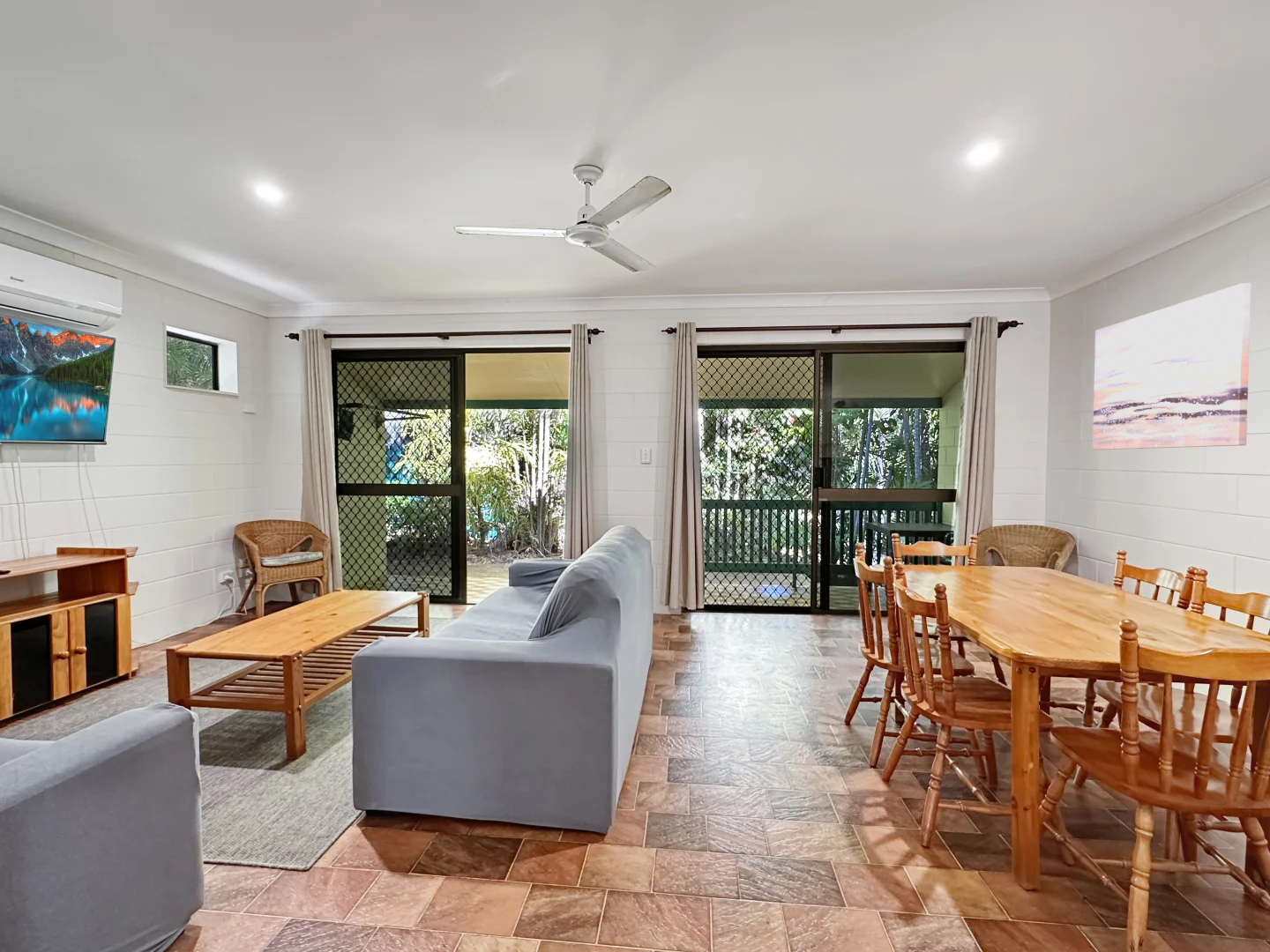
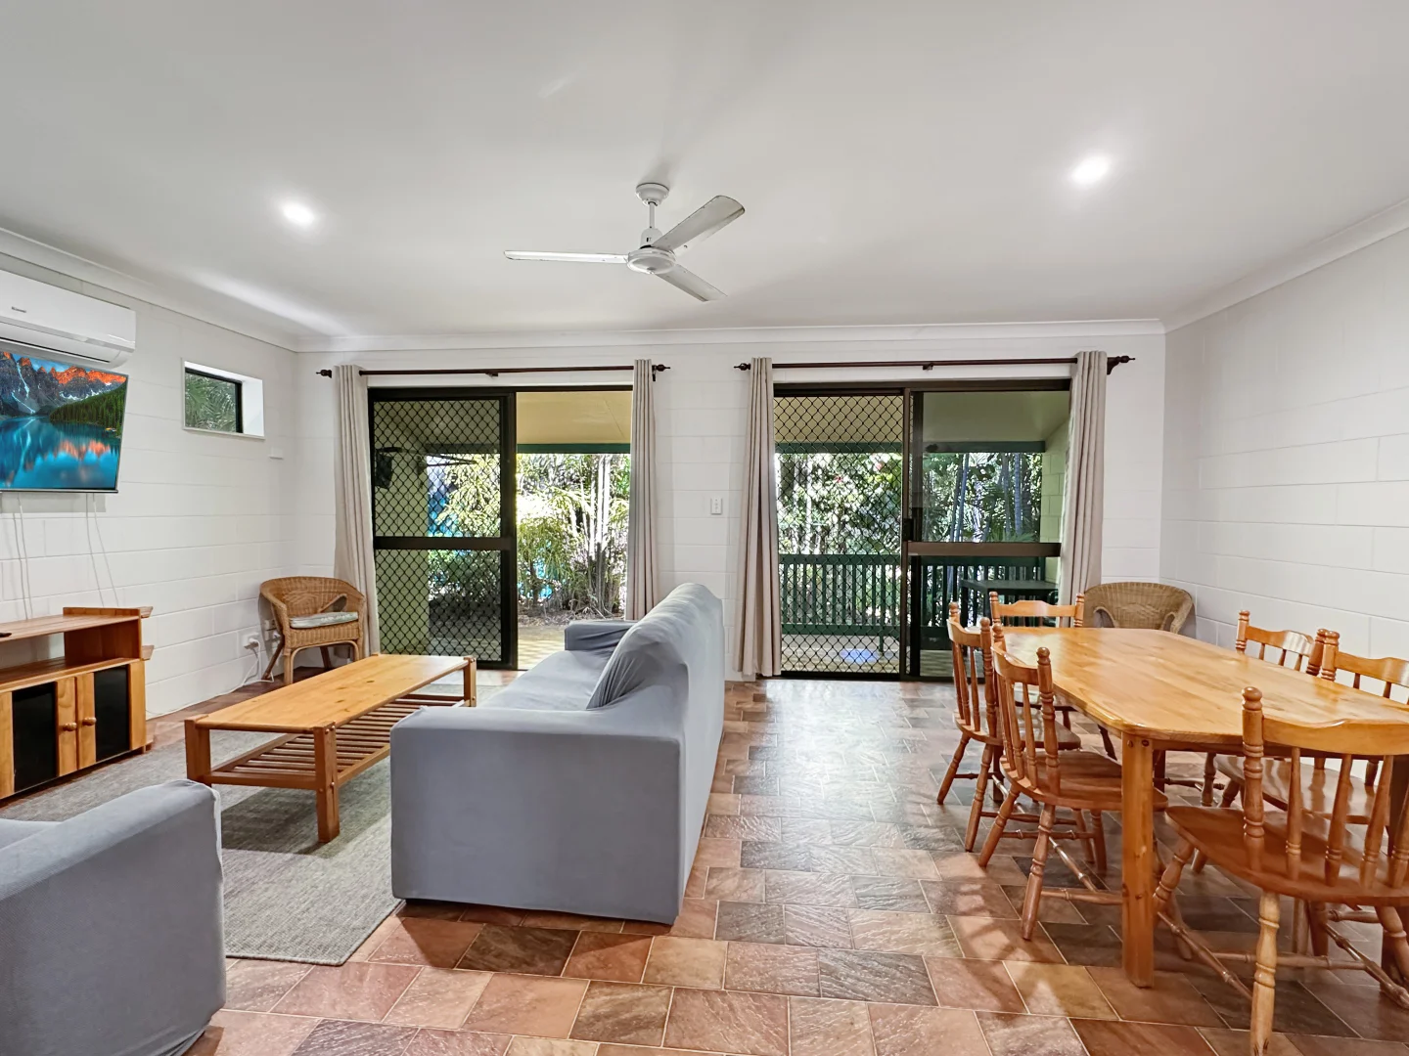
- wall art [1092,282,1252,450]
